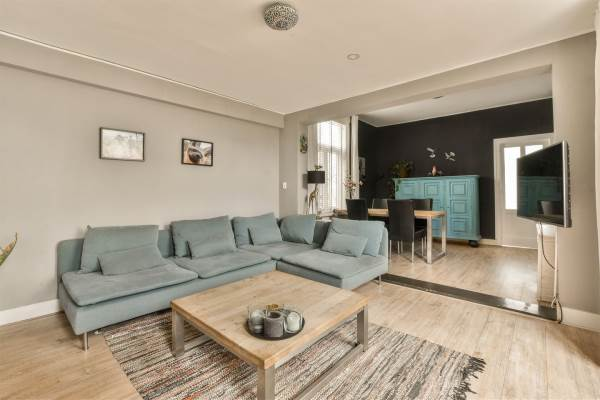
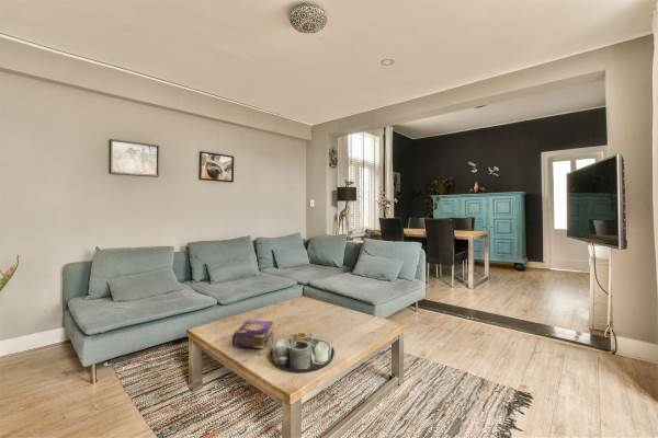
+ book [231,319,275,349]
